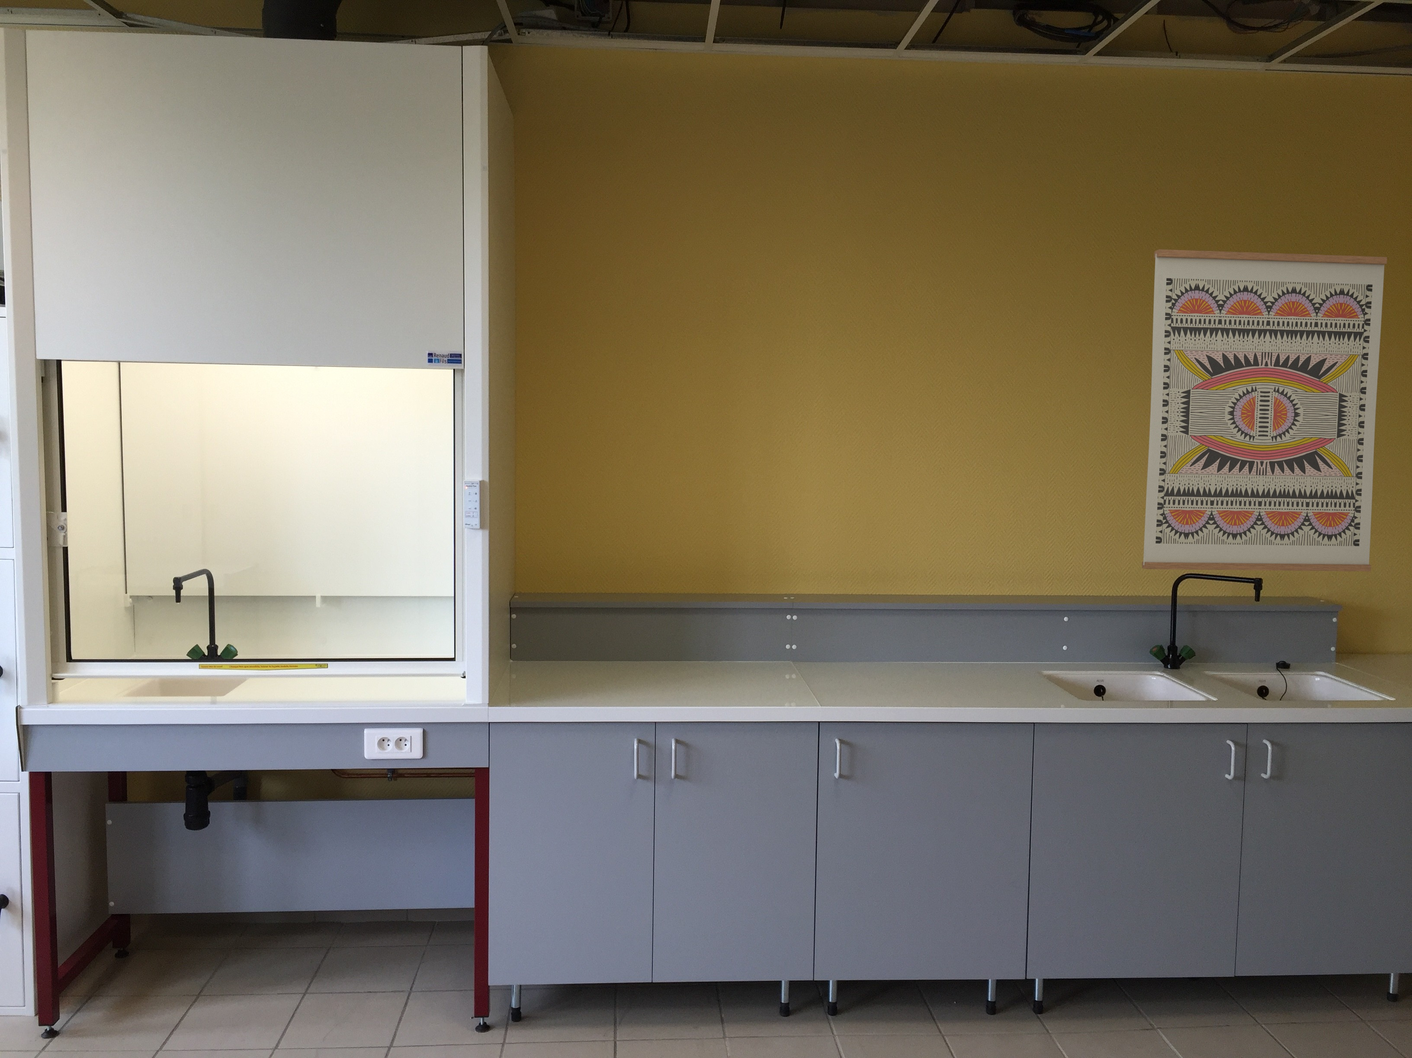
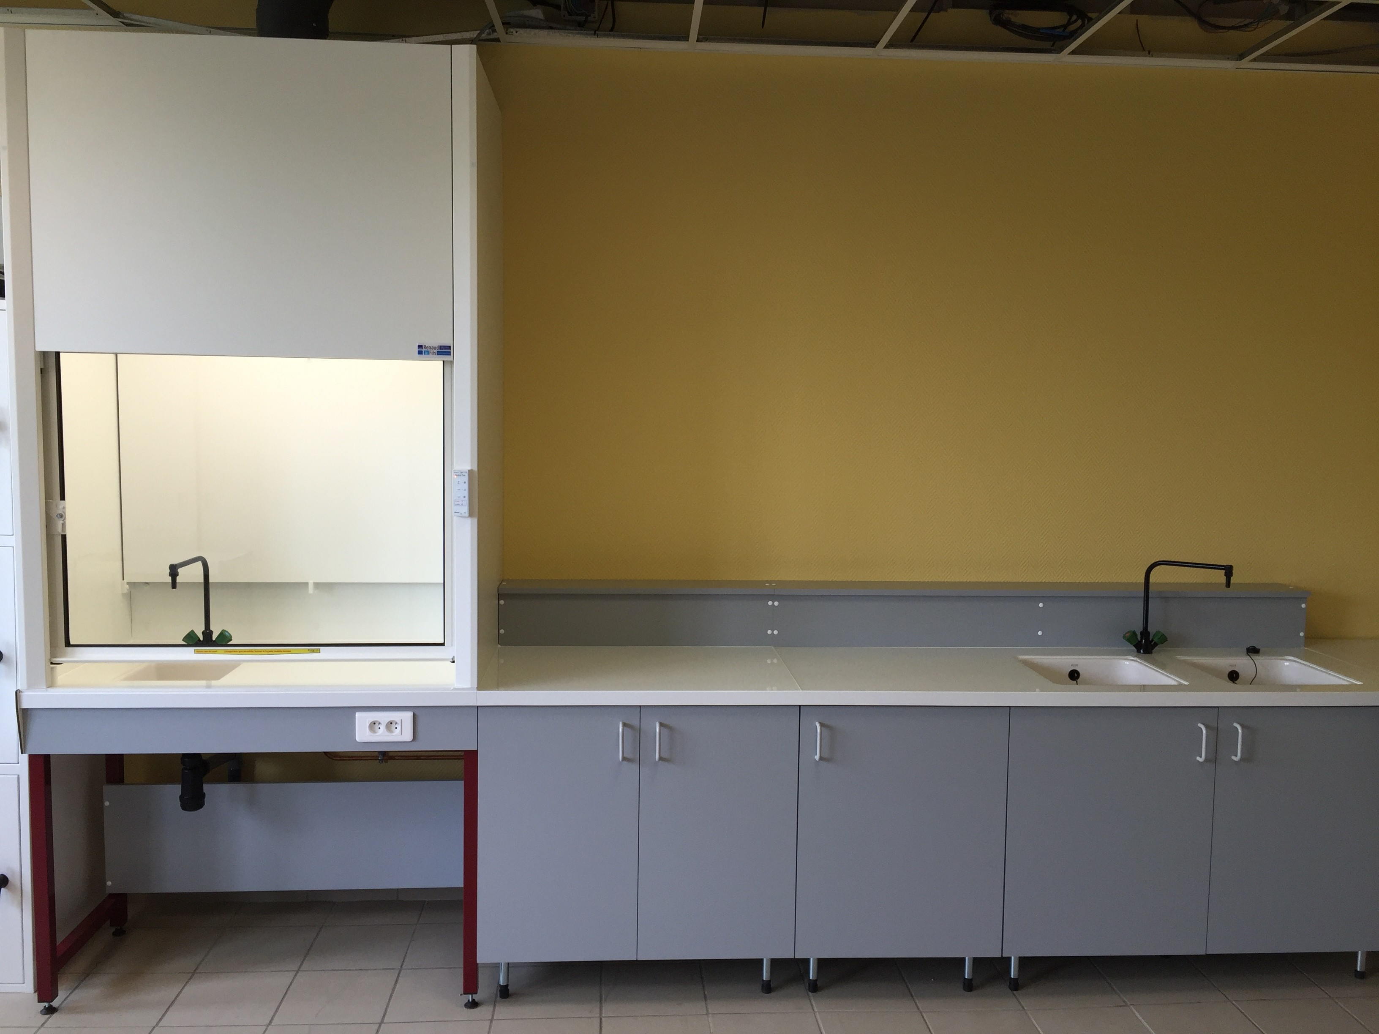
- wall art [1142,249,1388,571]
